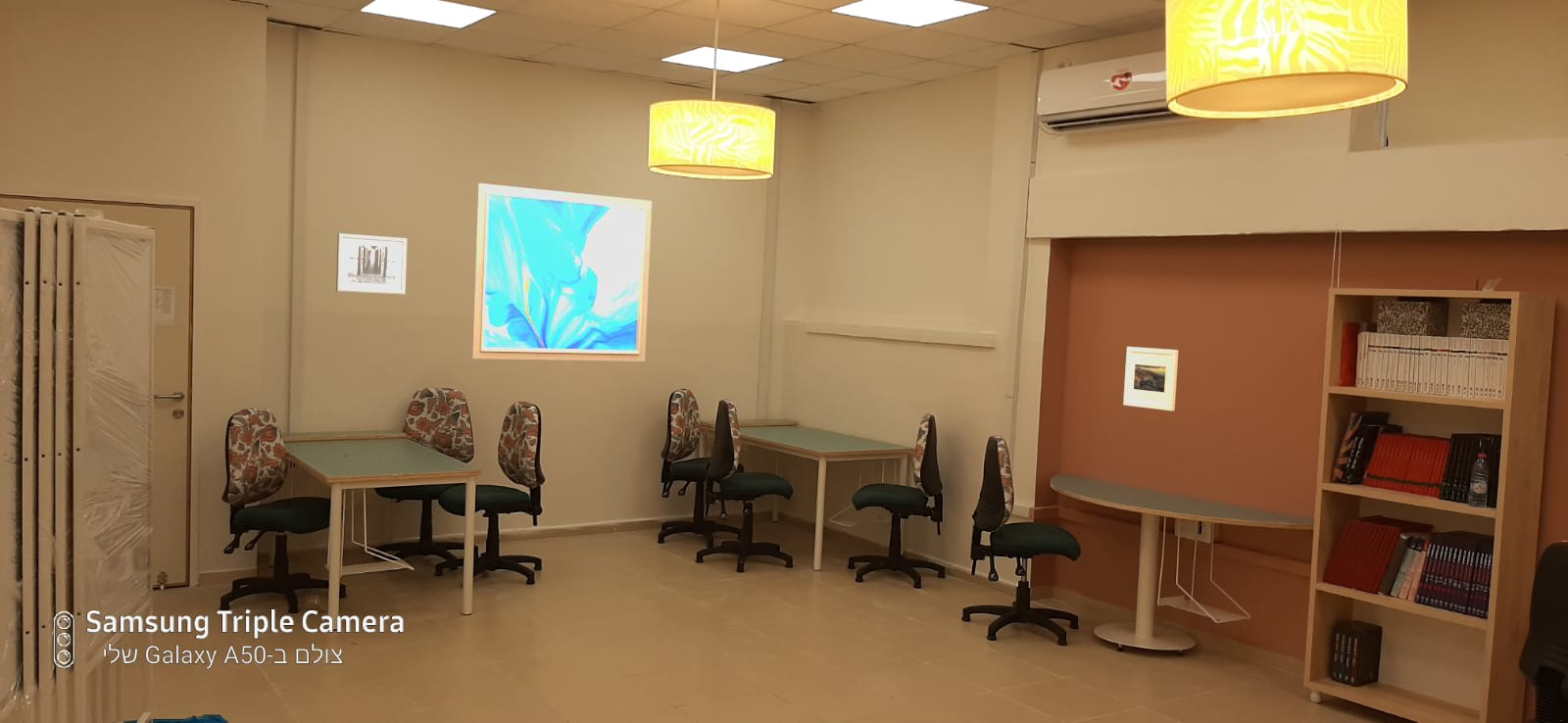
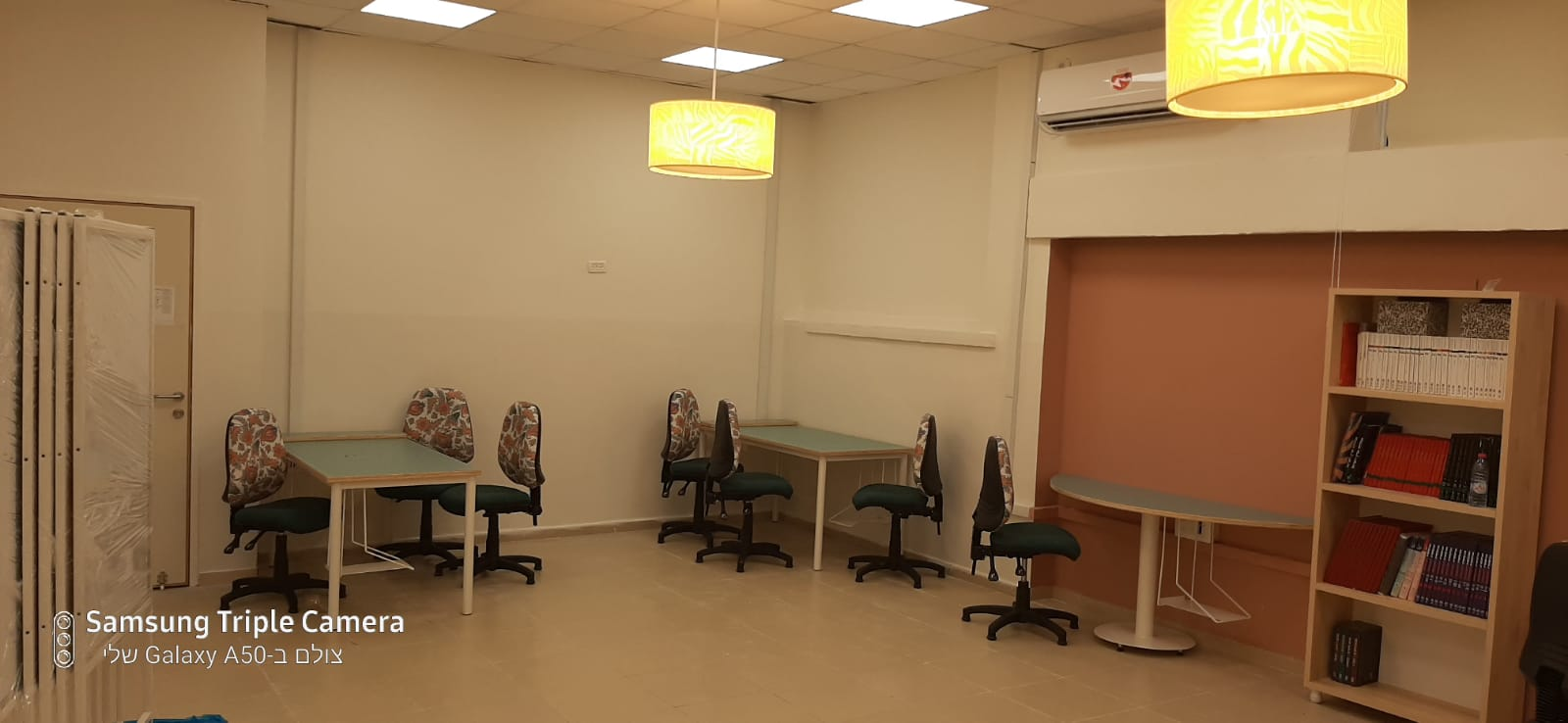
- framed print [1122,346,1179,412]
- wall art [335,232,408,296]
- wall art [471,182,653,362]
